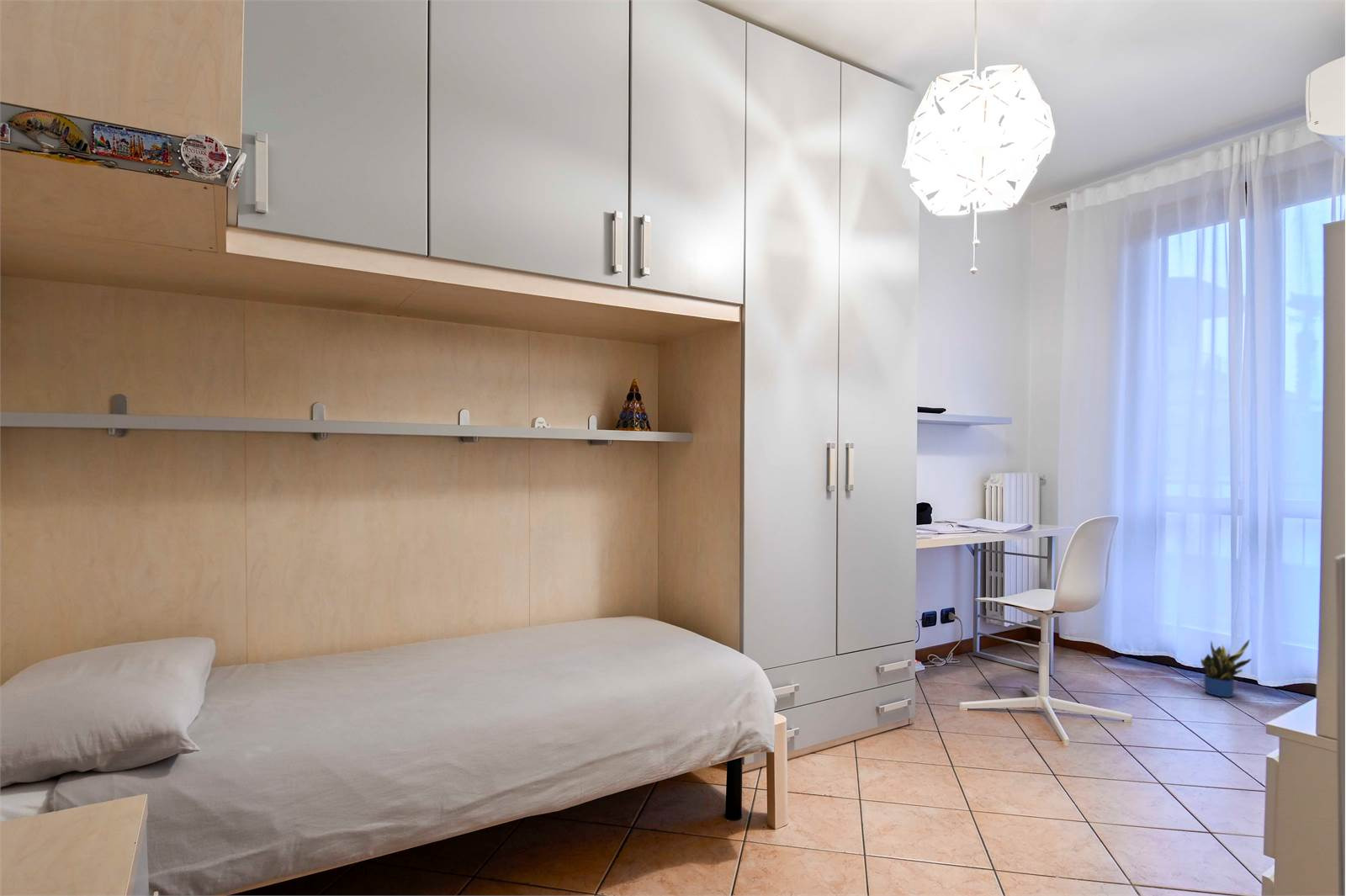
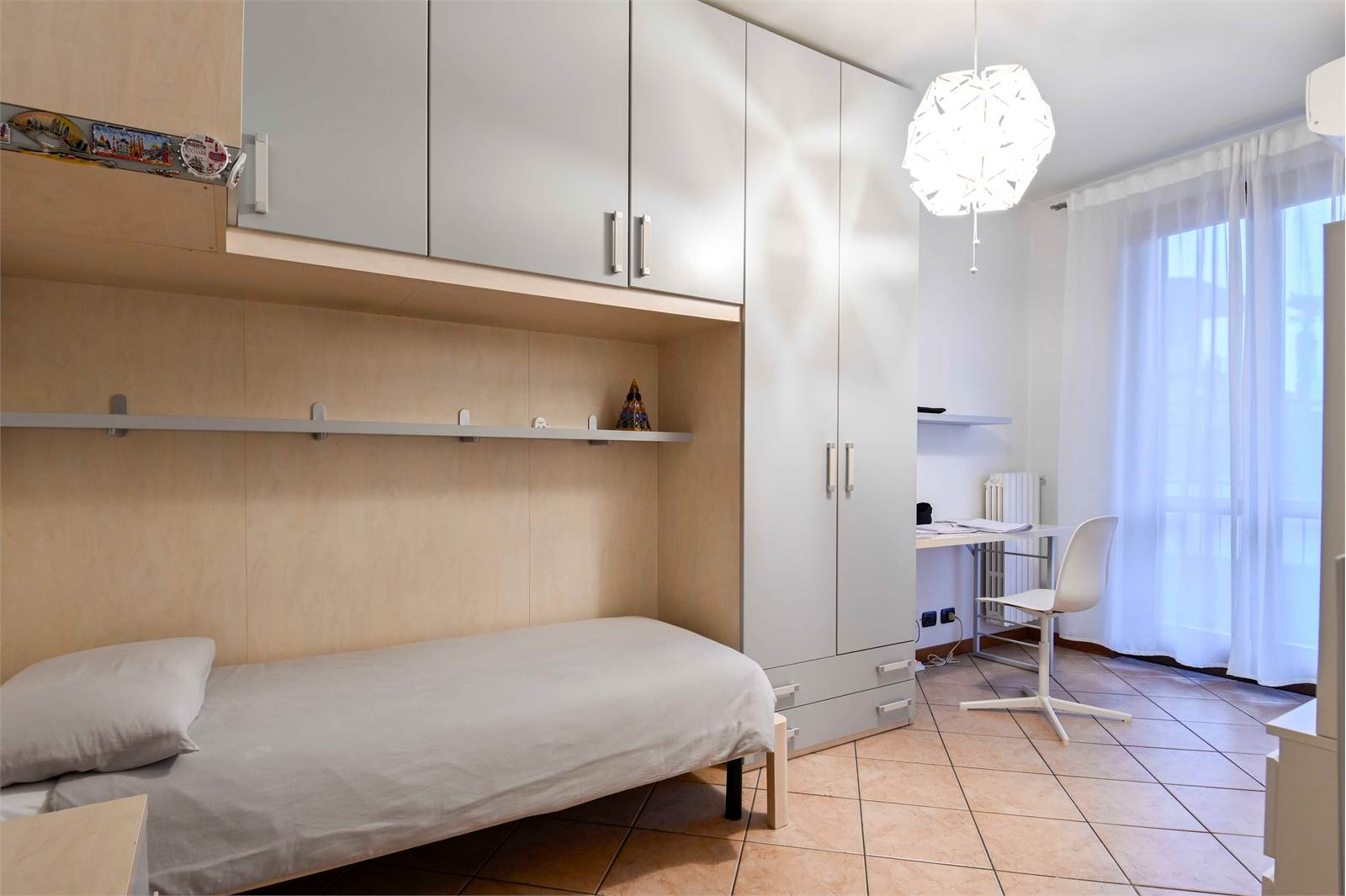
- potted plant [1200,639,1253,698]
